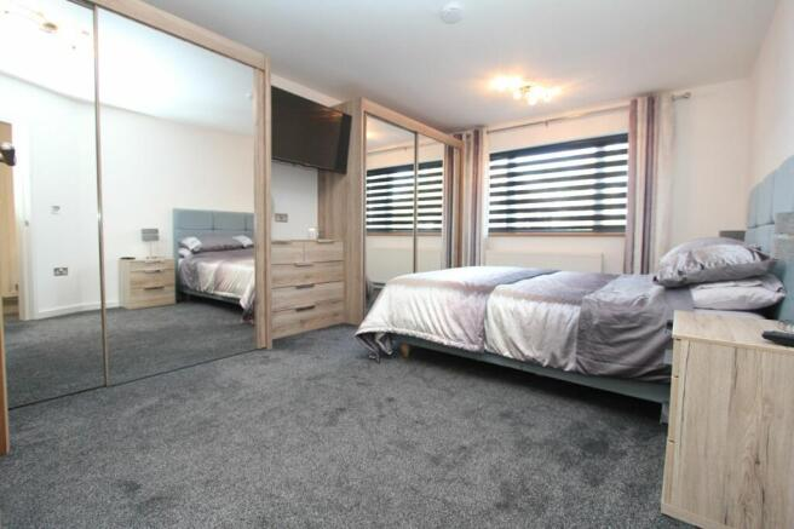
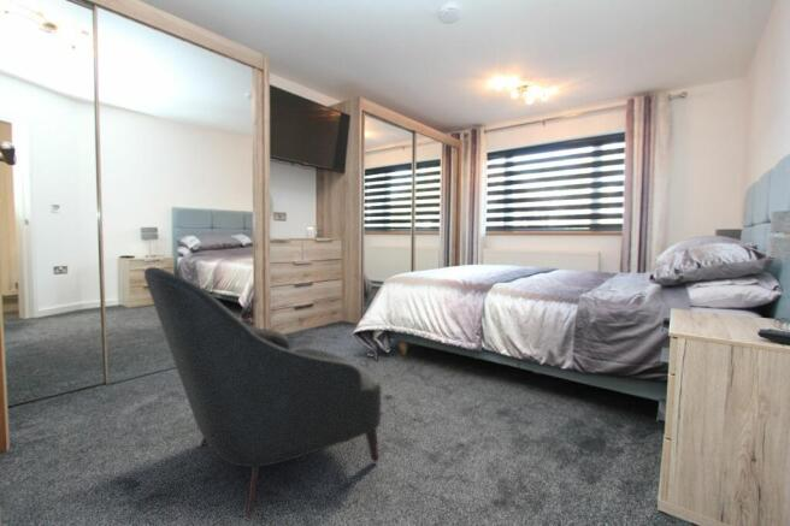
+ armchair [143,266,382,519]
